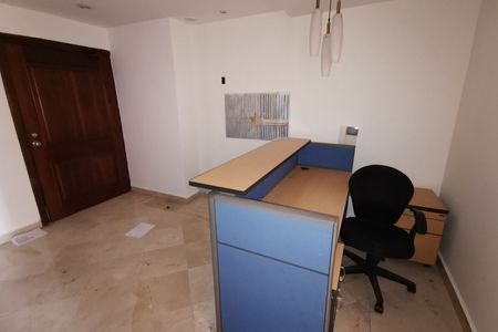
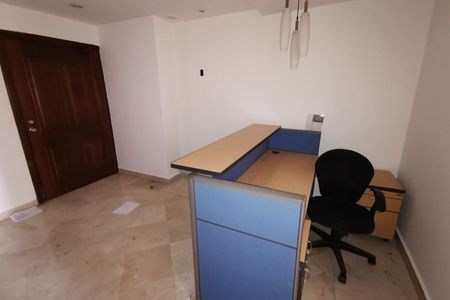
- wall art [224,91,291,142]
